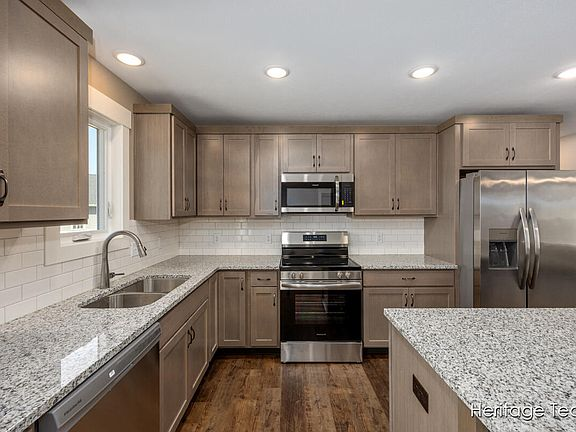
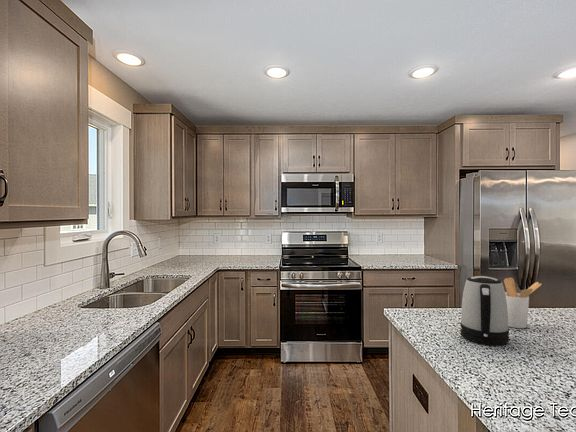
+ utensil holder [503,277,543,329]
+ kettle [460,275,510,346]
